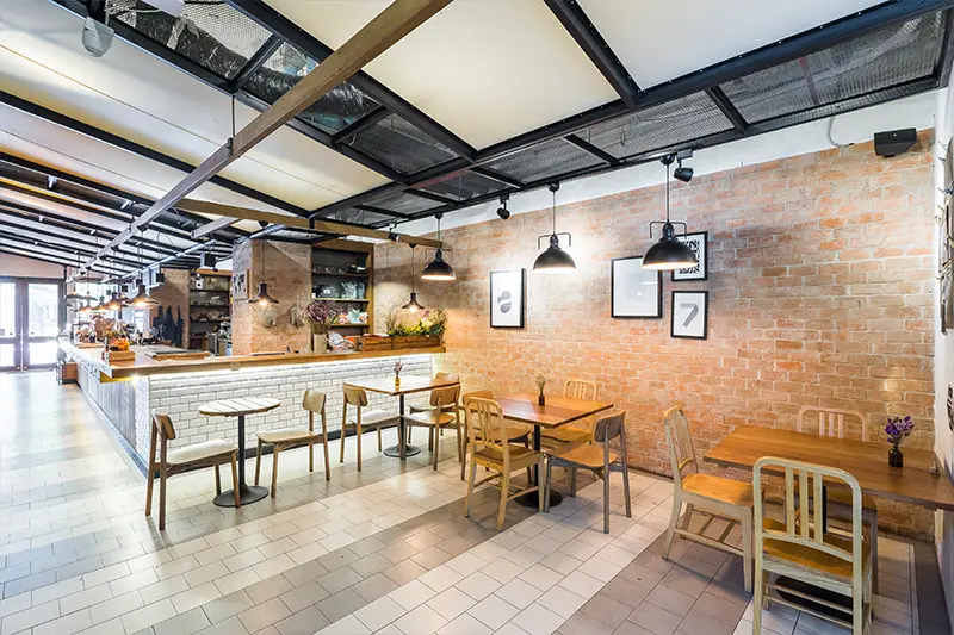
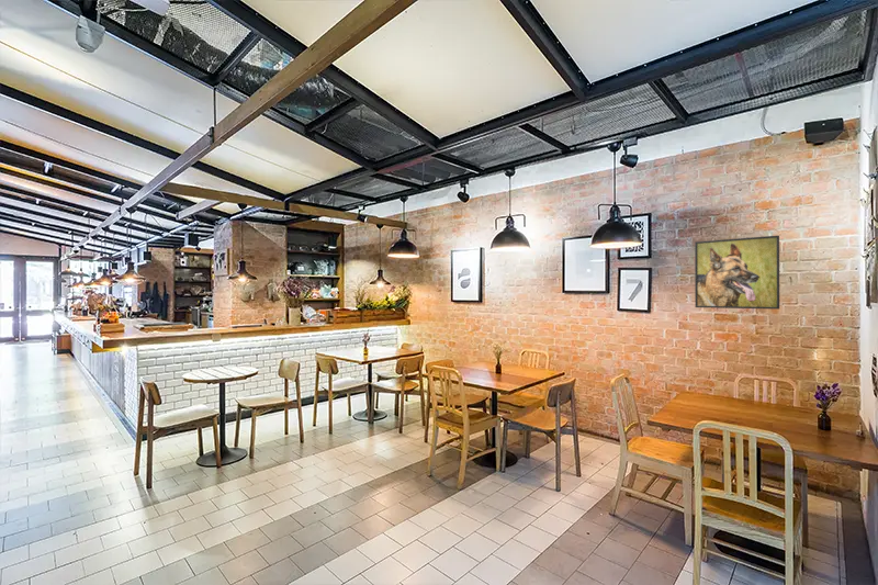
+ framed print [694,235,780,311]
